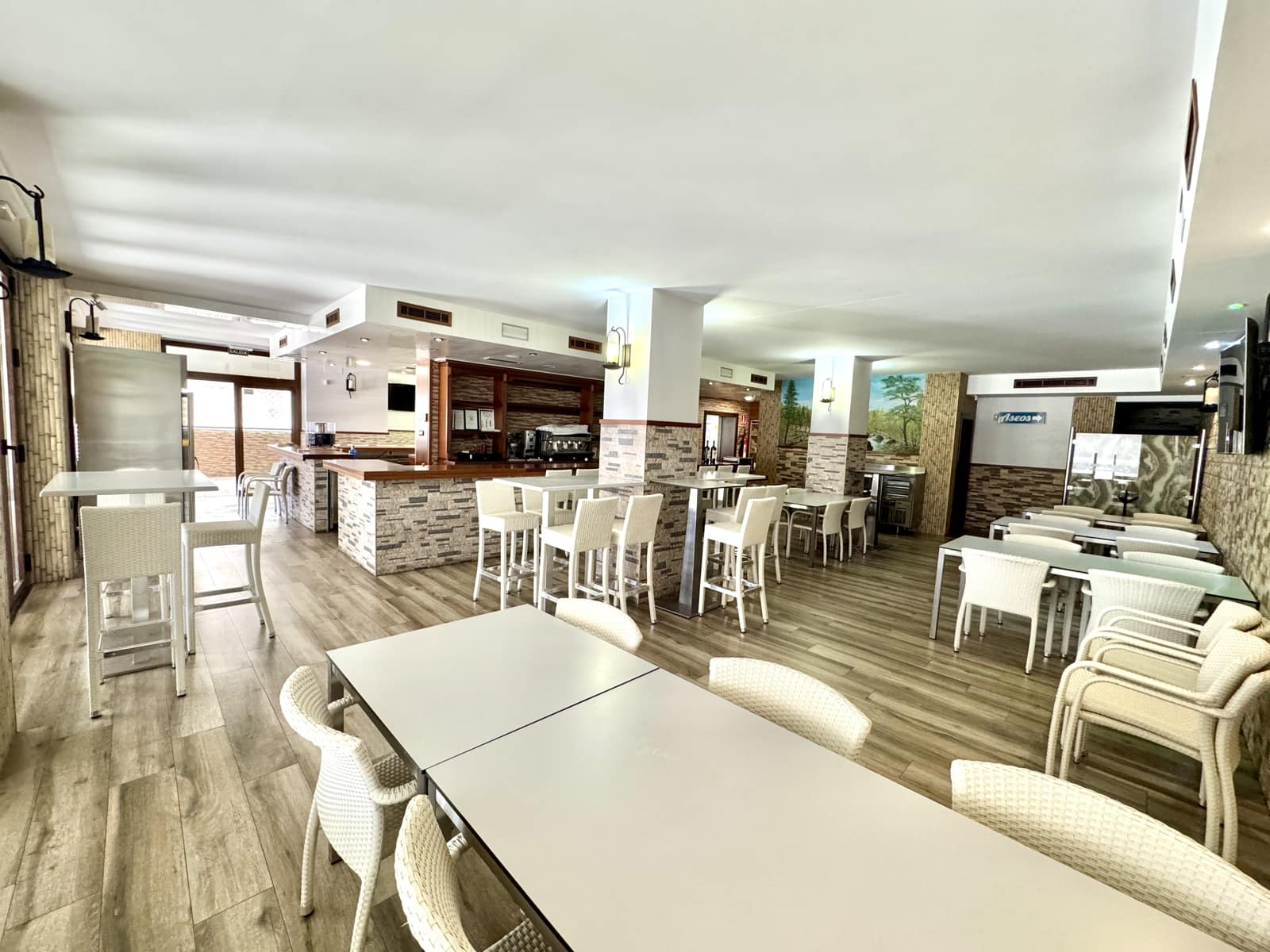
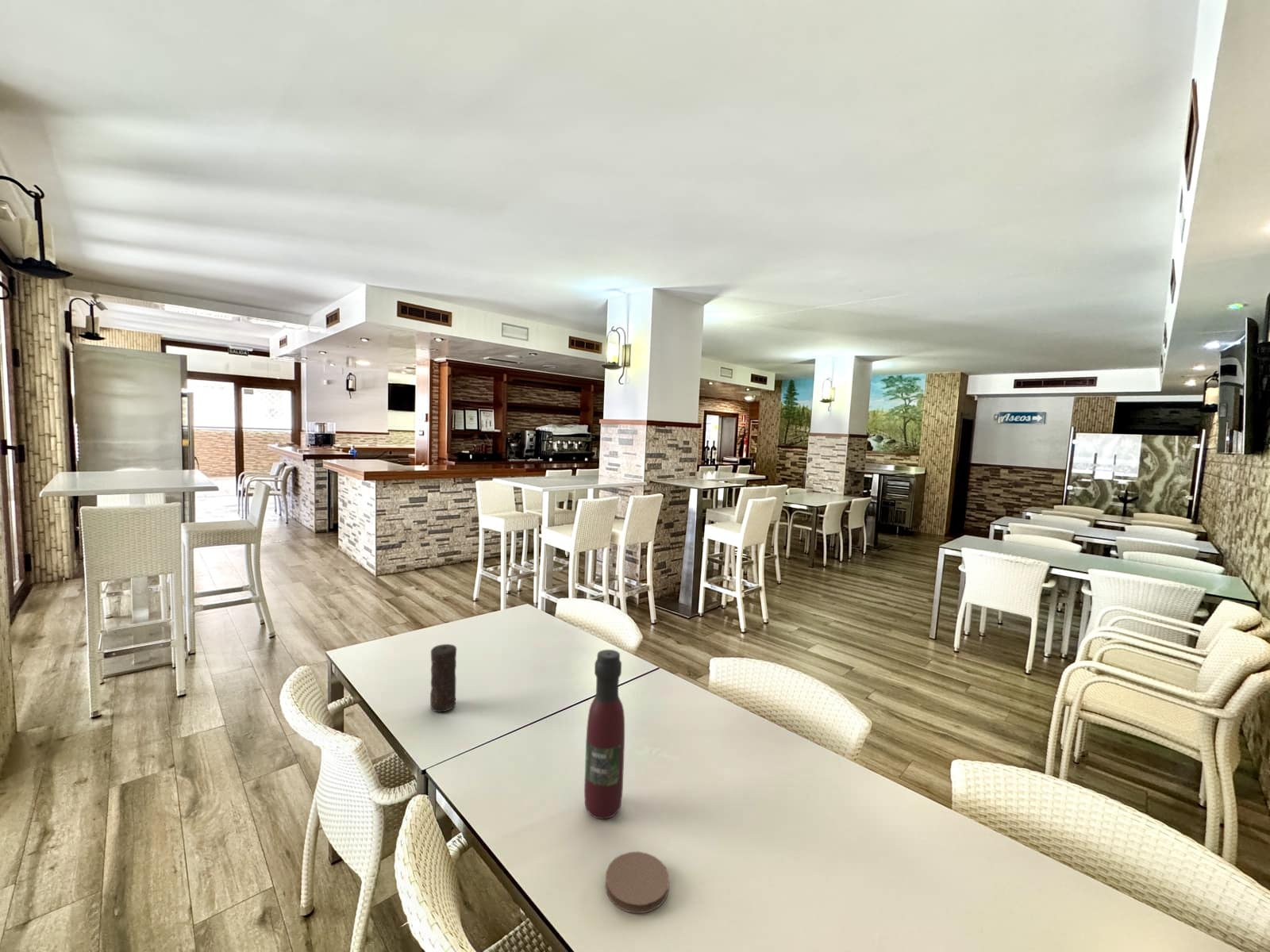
+ coaster [605,851,670,914]
+ wine bottle [583,649,625,820]
+ candle [429,643,457,712]
